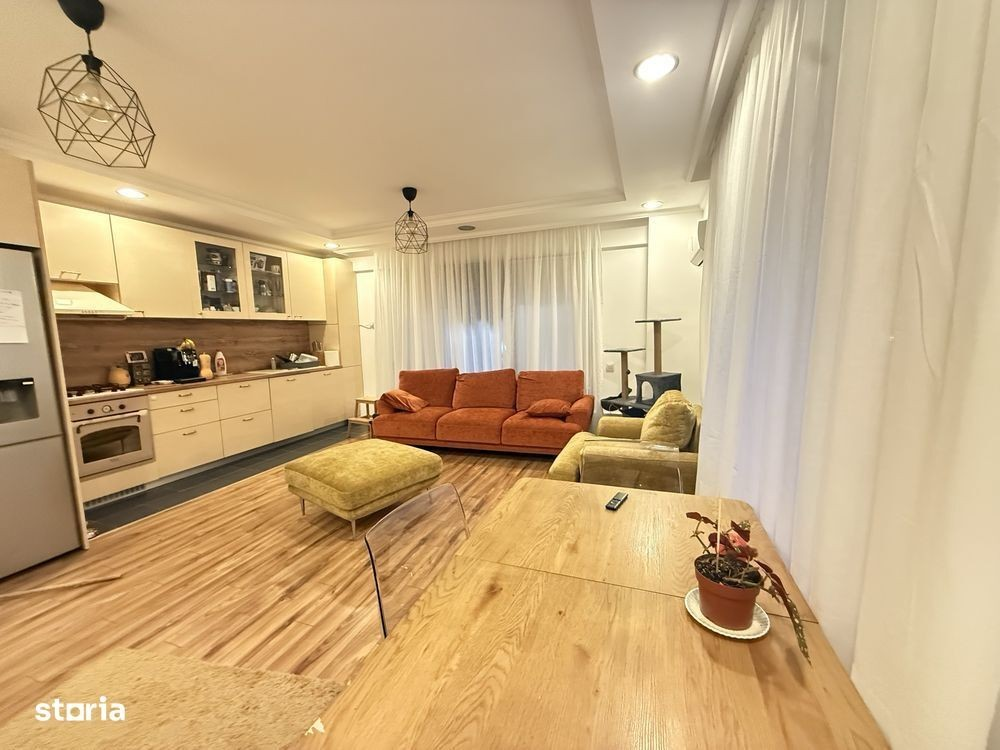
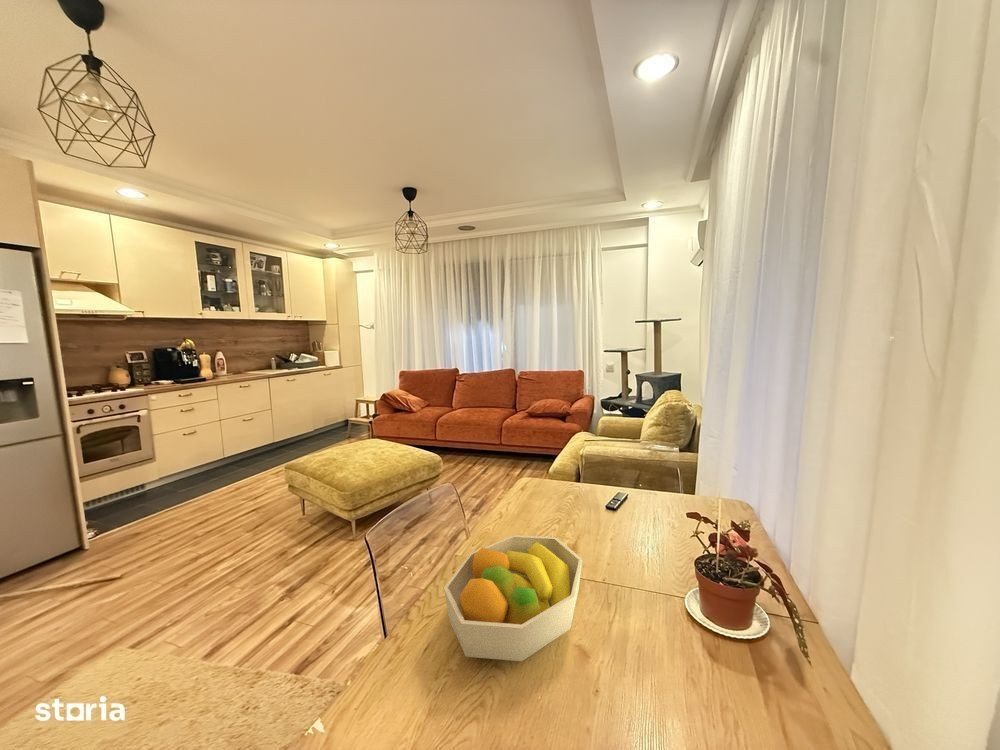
+ fruit bowl [443,534,583,662]
